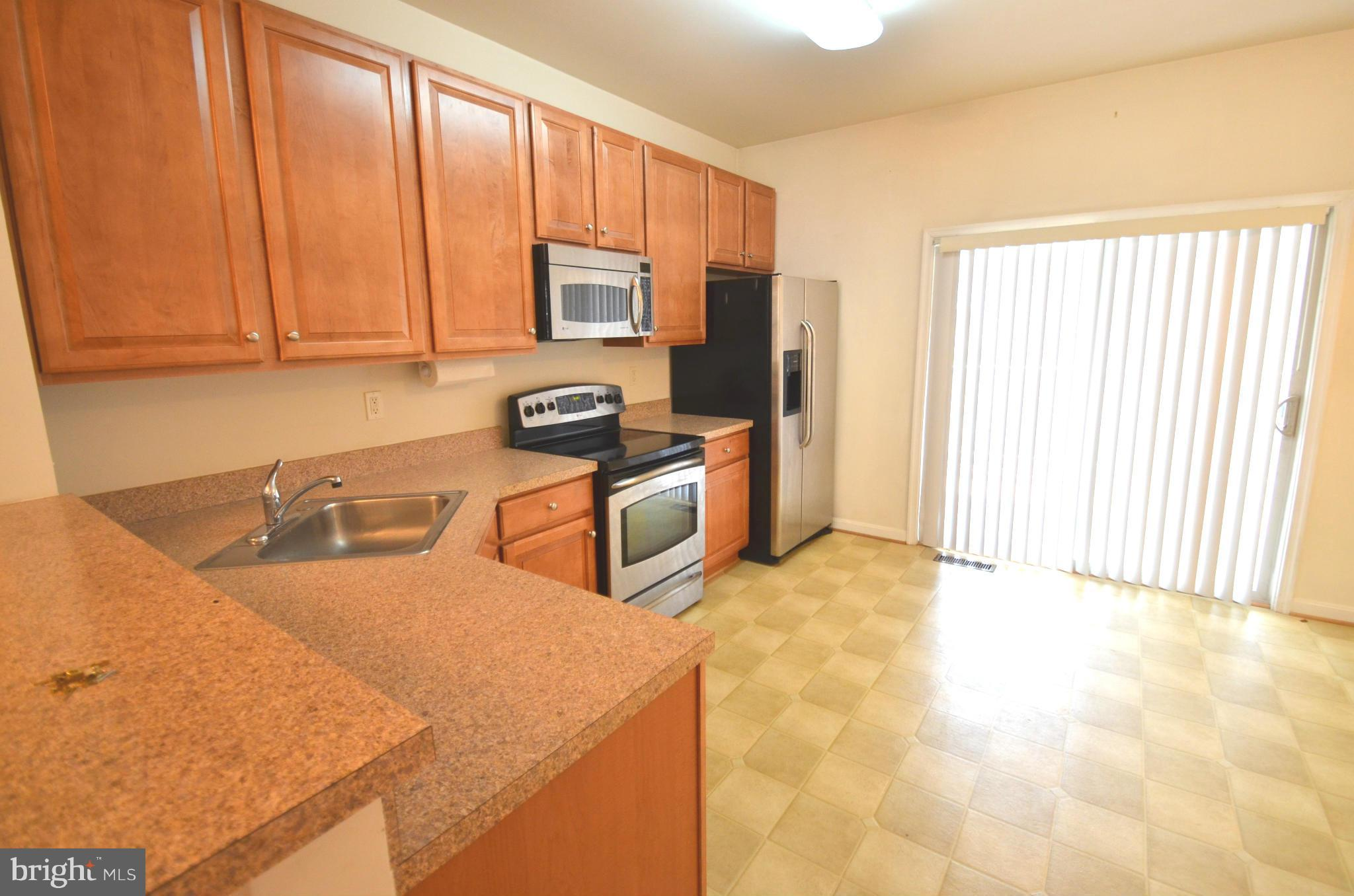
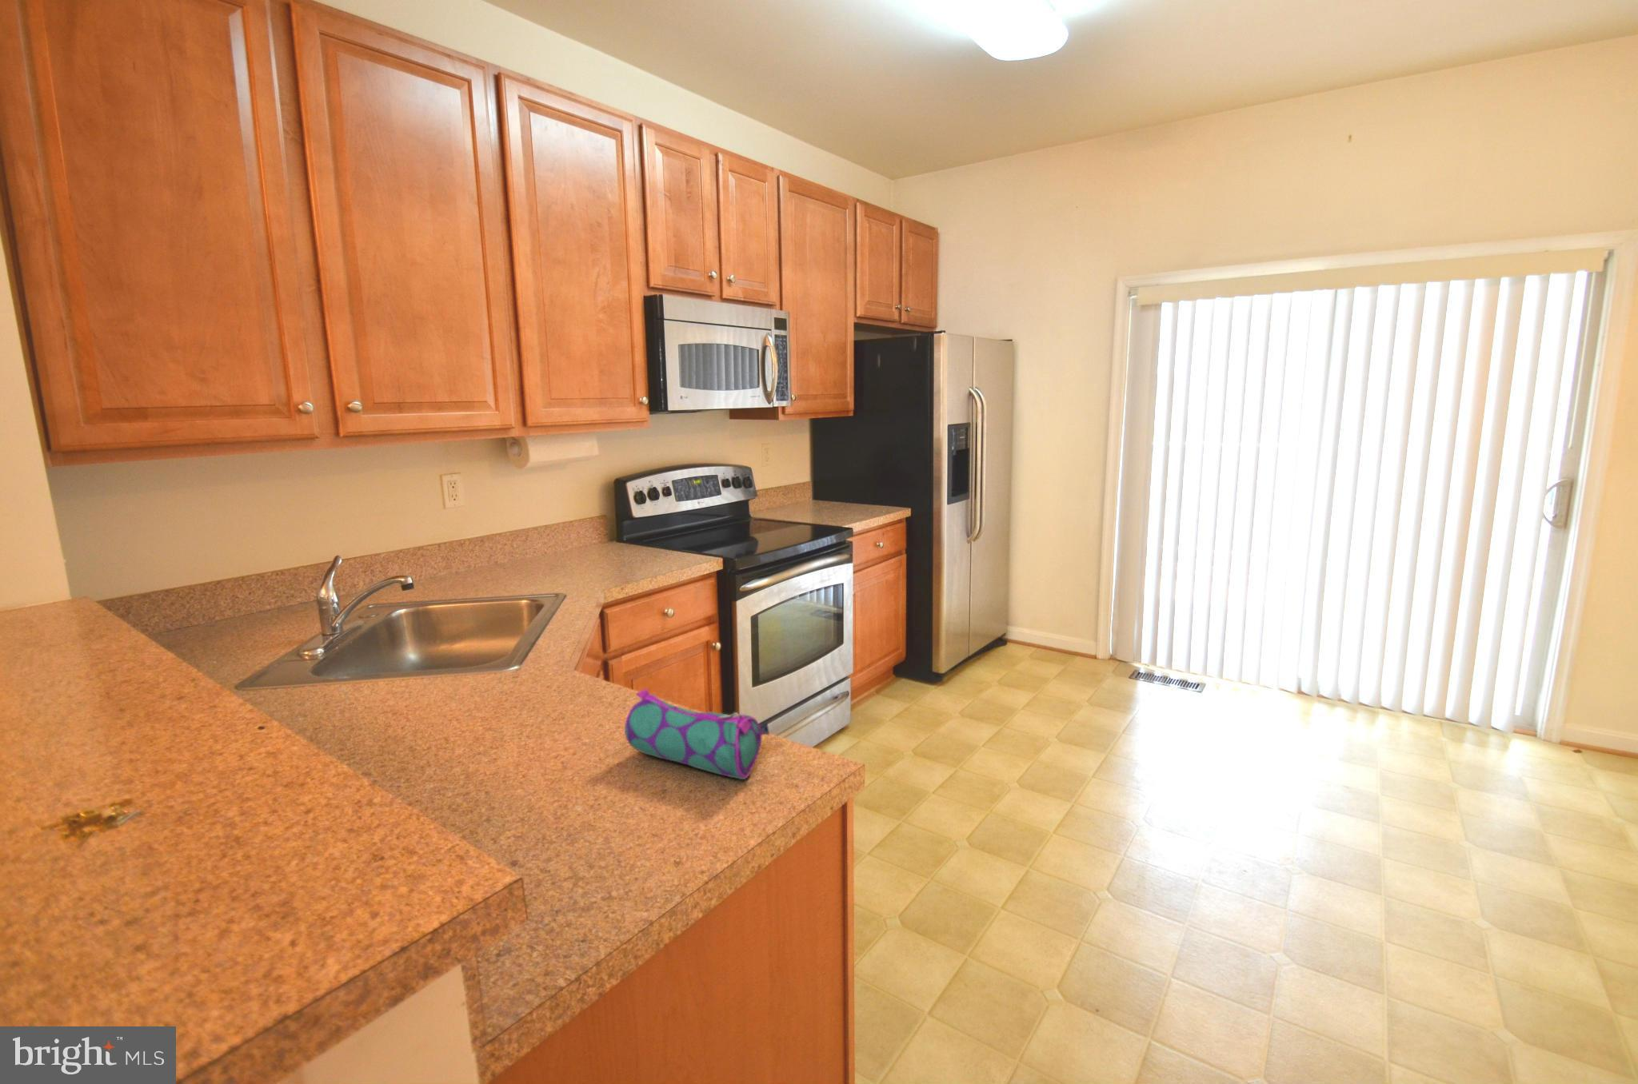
+ pencil case [624,688,771,780]
